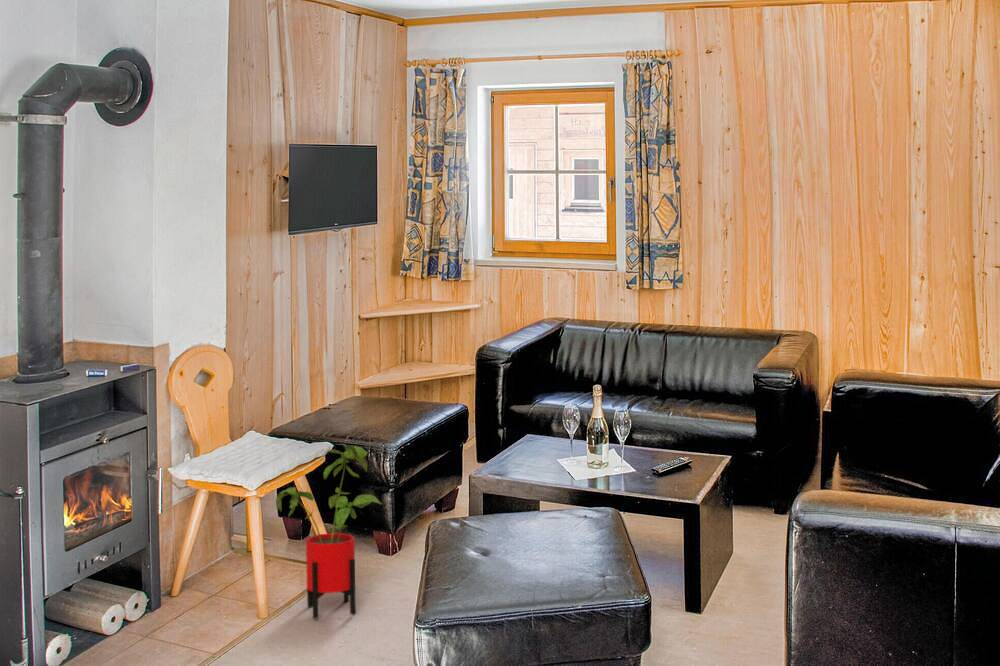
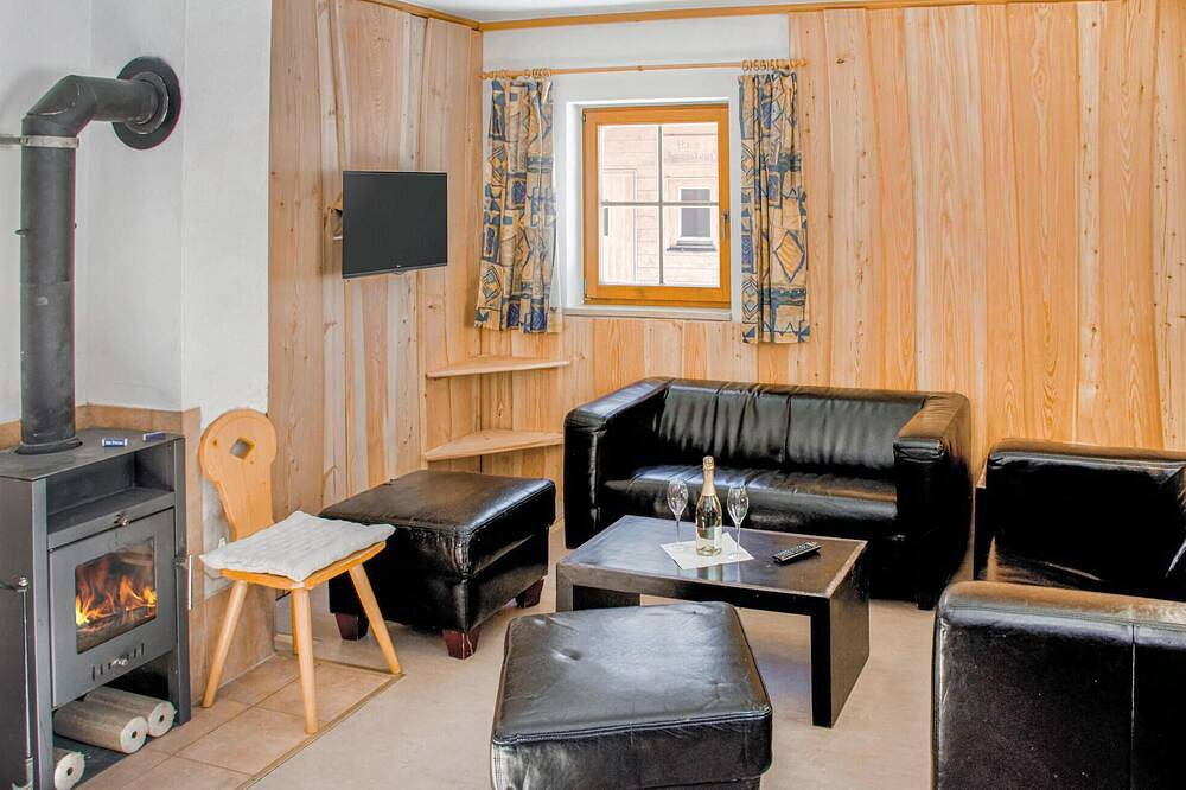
- house plant [275,445,383,619]
